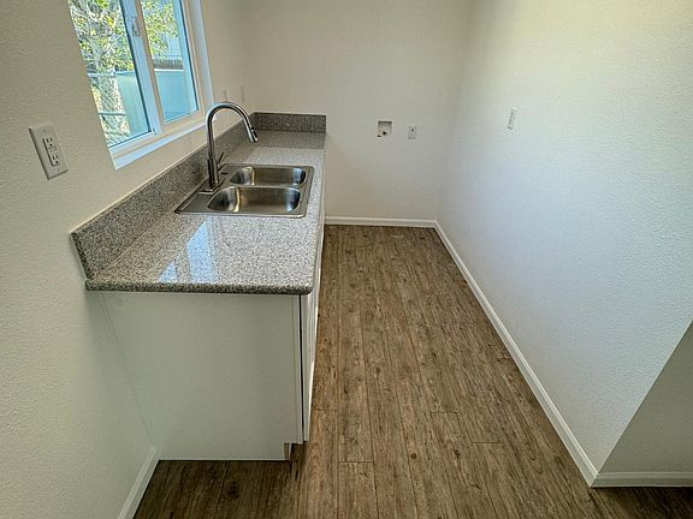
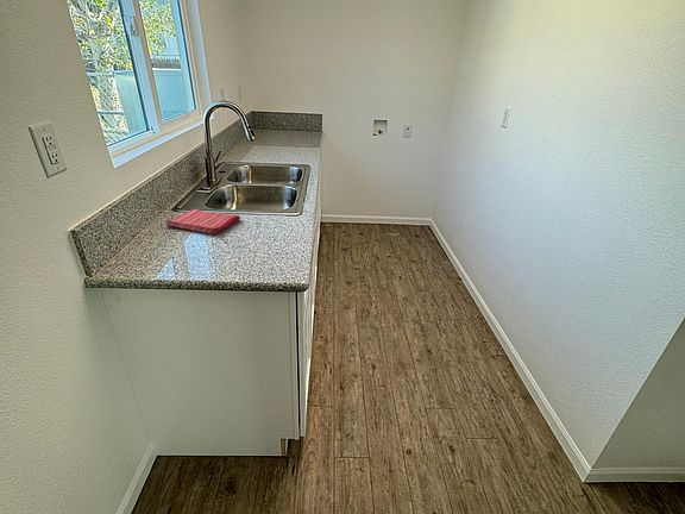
+ dish towel [165,208,241,236]
